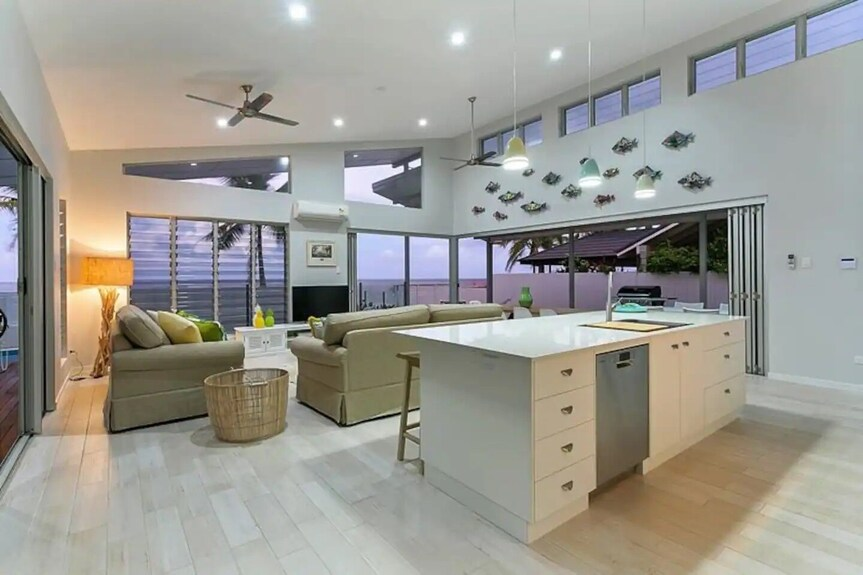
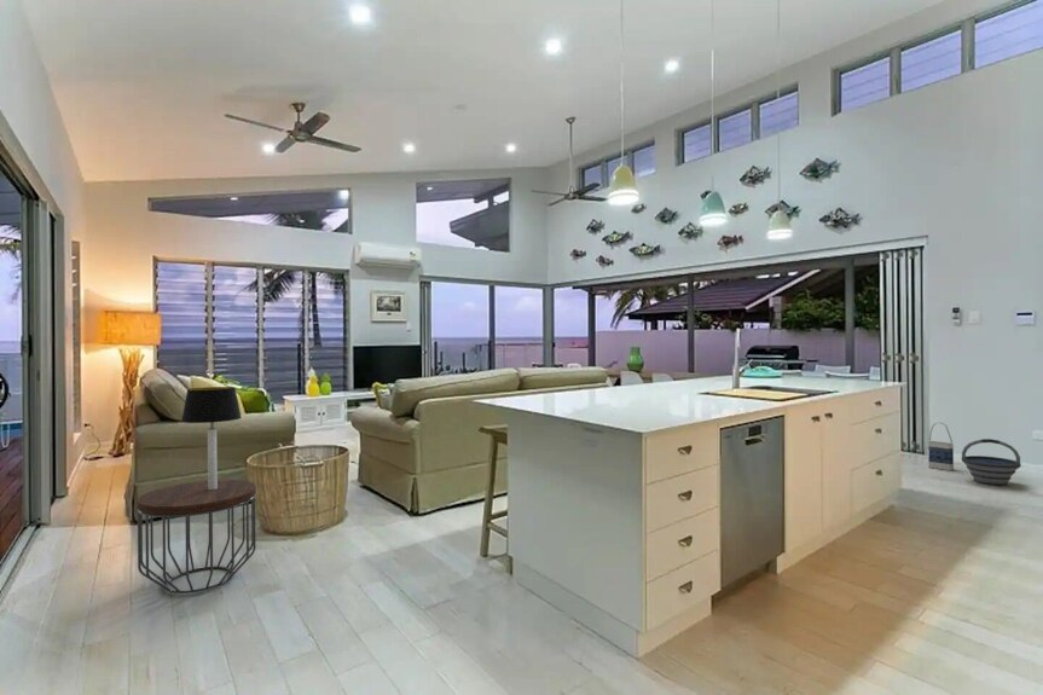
+ bucket [961,438,1022,487]
+ bag [927,421,955,471]
+ side table [135,479,257,595]
+ table lamp [180,386,243,490]
